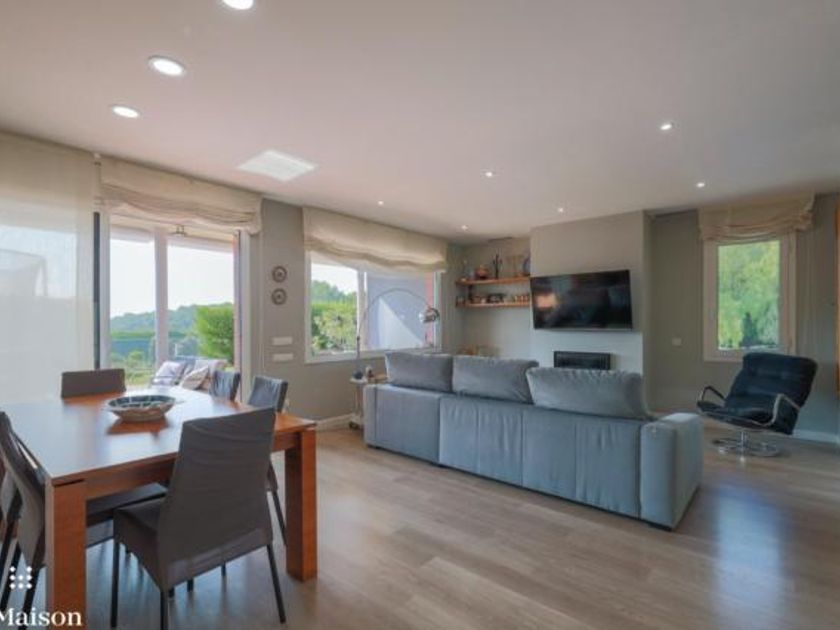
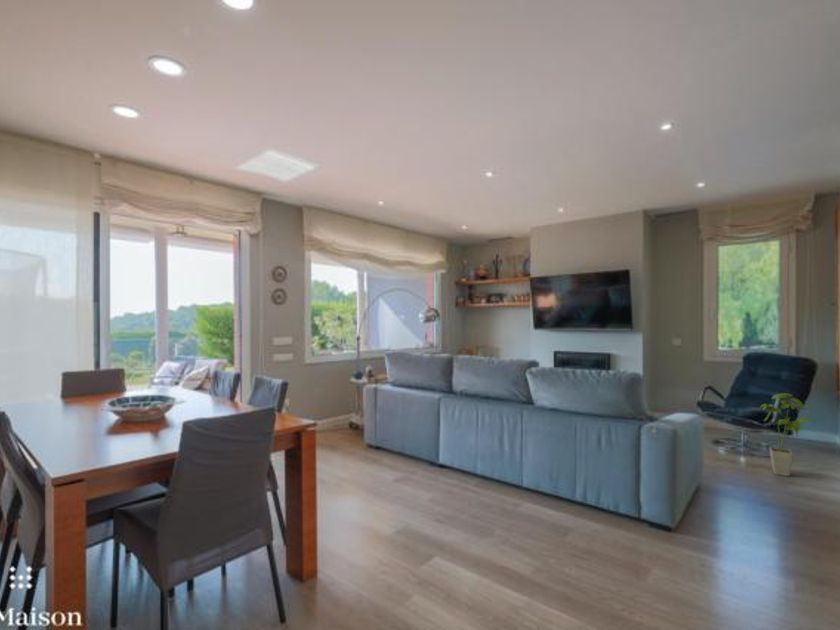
+ house plant [758,392,816,477]
